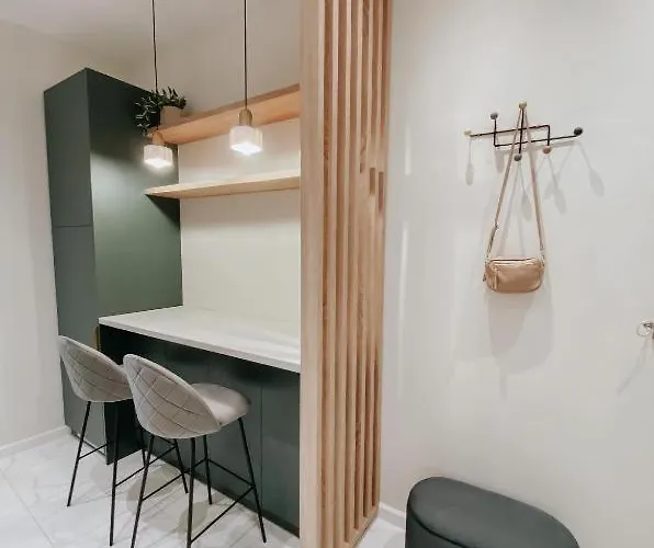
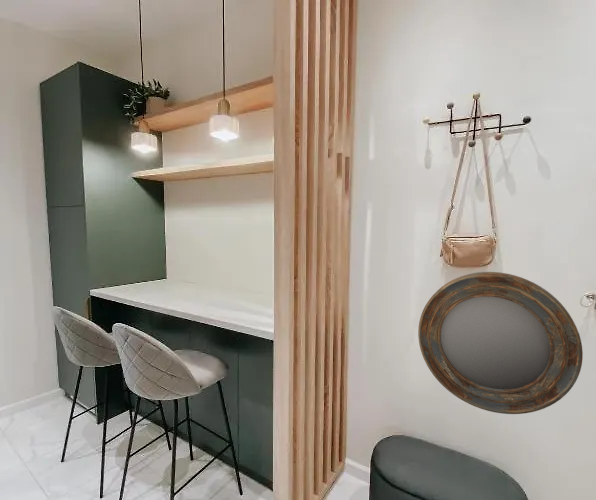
+ home mirror [417,271,584,415]
